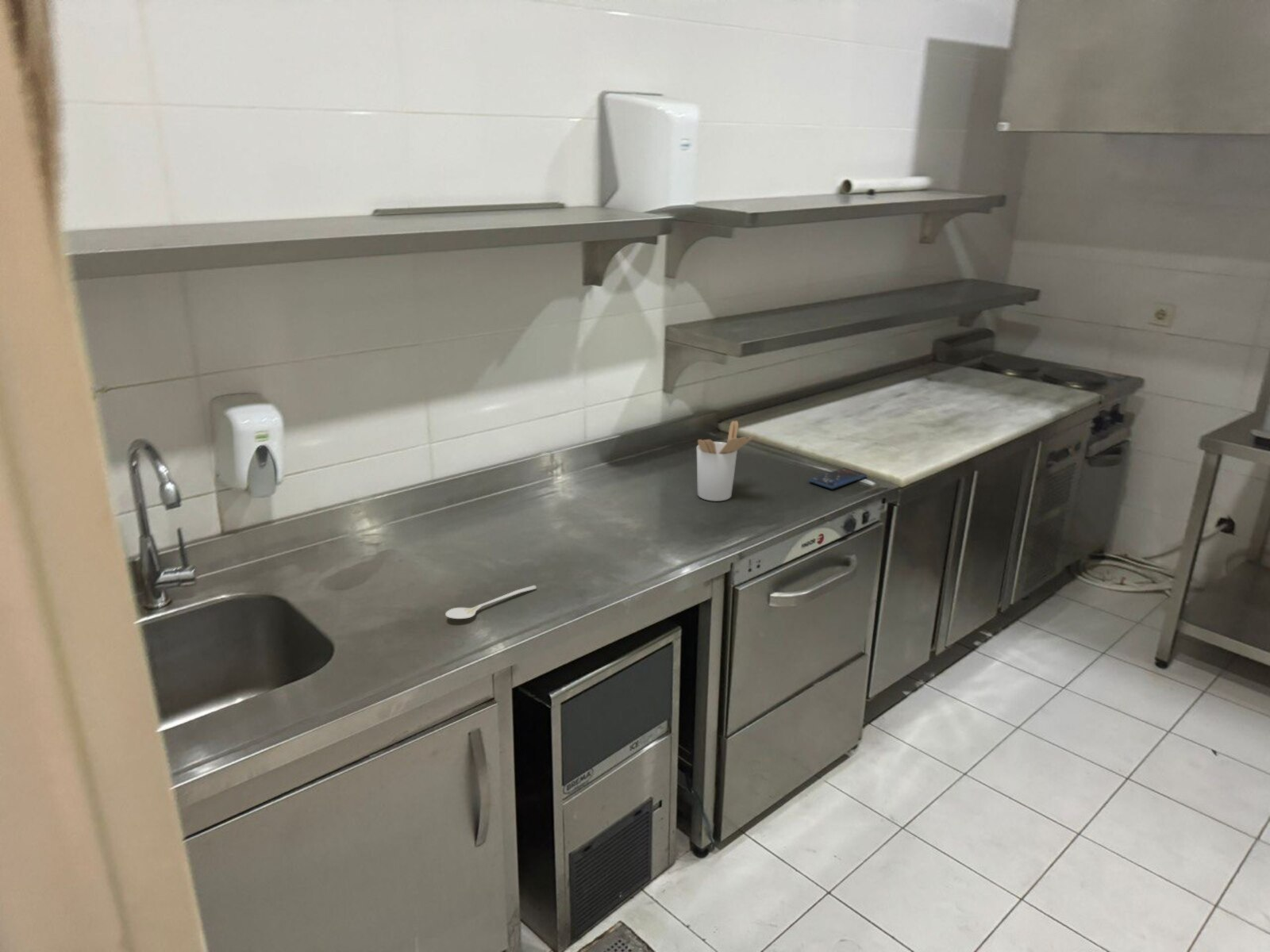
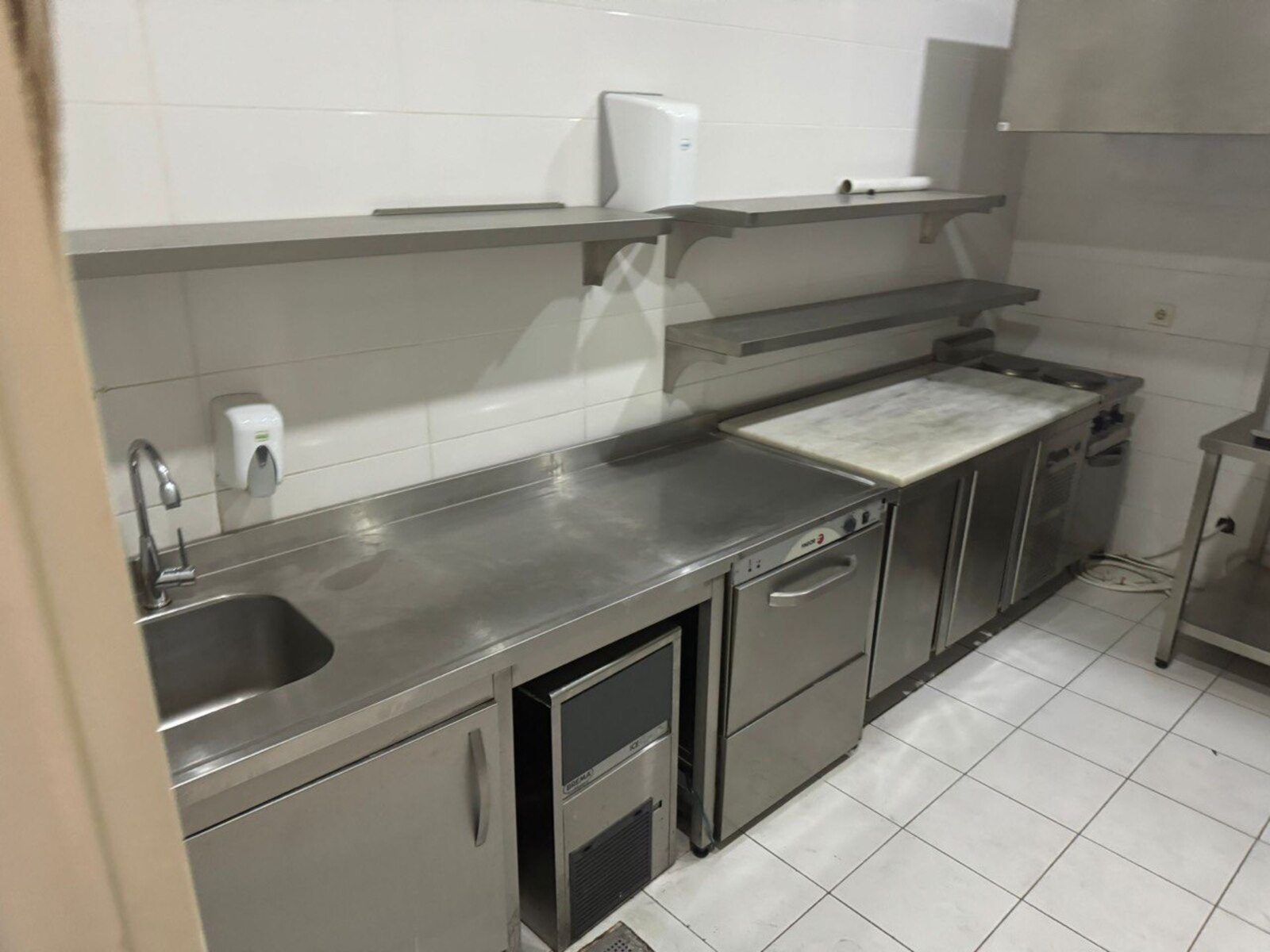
- smartphone [808,466,868,490]
- stirrer [444,585,537,620]
- utensil holder [696,420,756,502]
